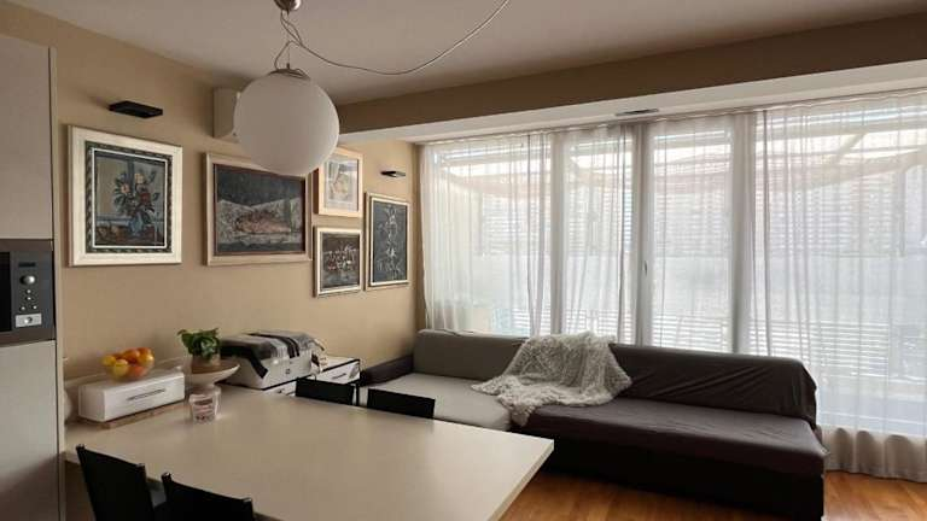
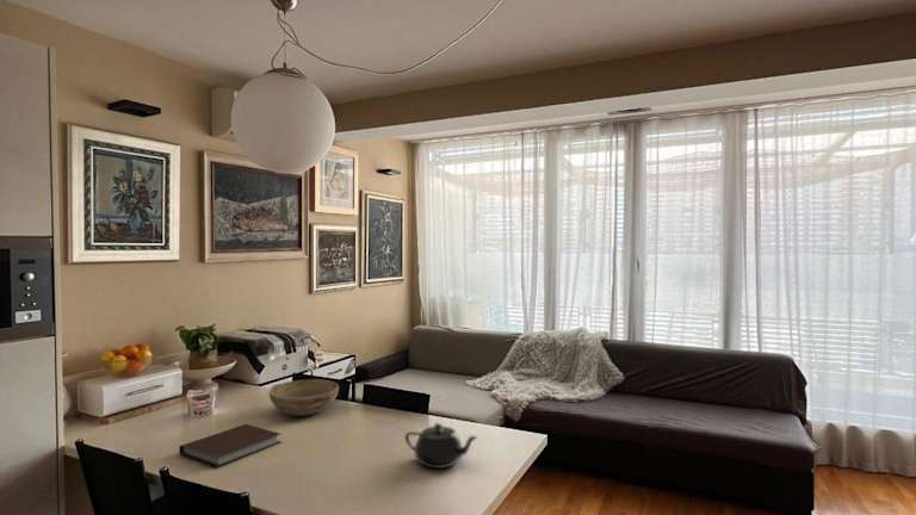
+ bowl [268,378,340,417]
+ teapot [403,422,479,470]
+ notebook [179,423,281,469]
